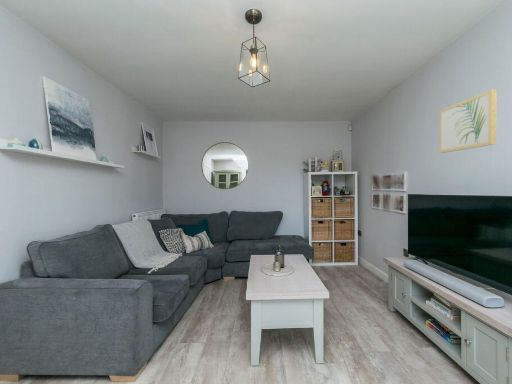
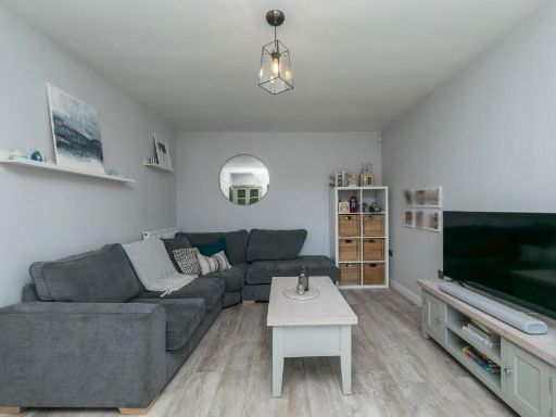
- wall art [438,88,498,154]
